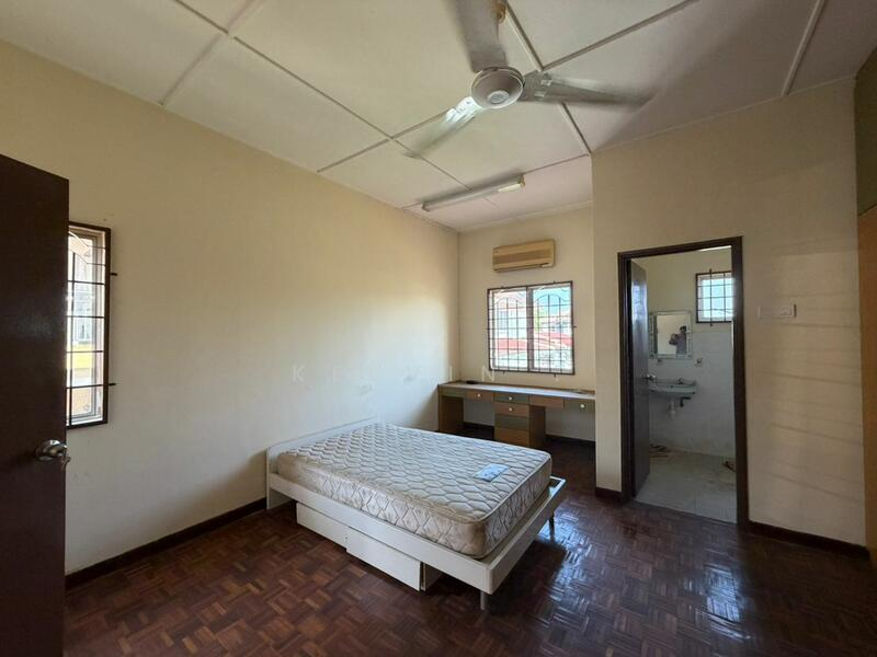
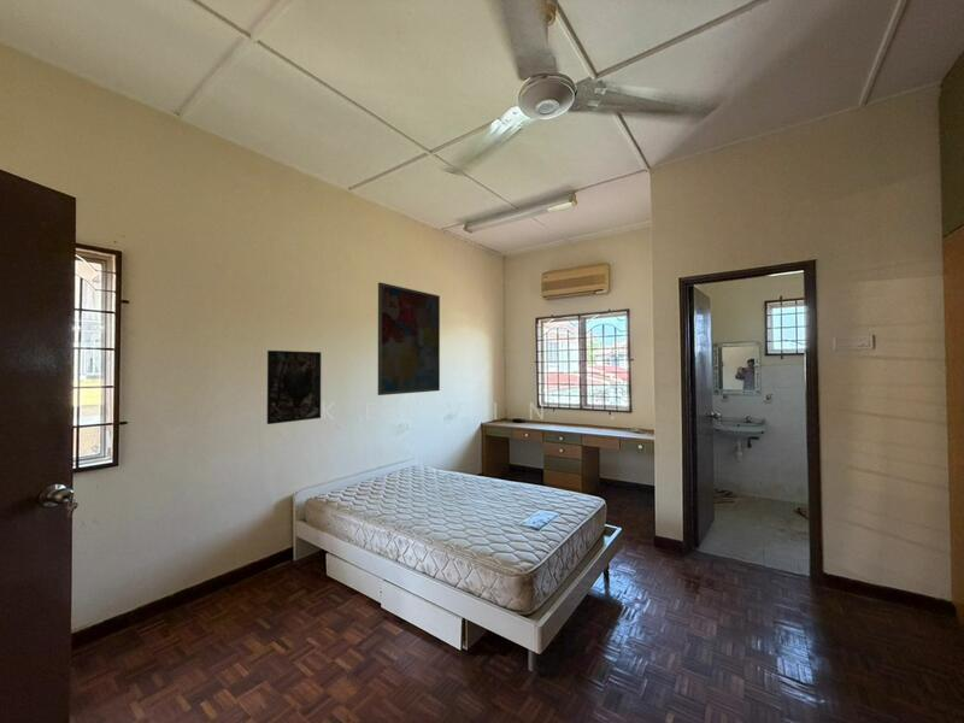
+ wall art [377,281,441,396]
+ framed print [266,349,322,425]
